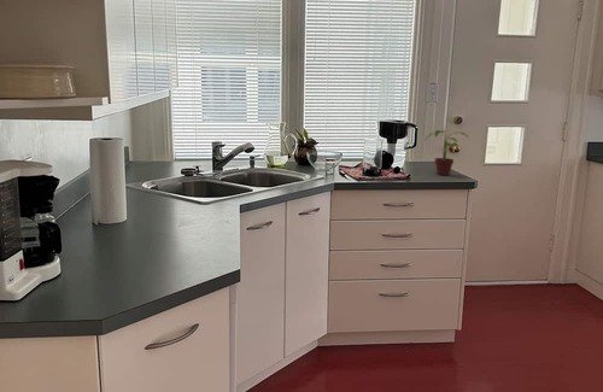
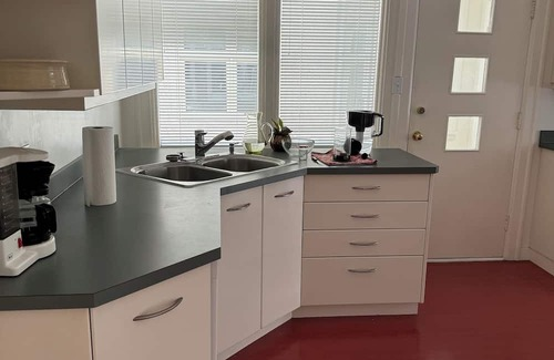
- potted plant [423,129,469,176]
